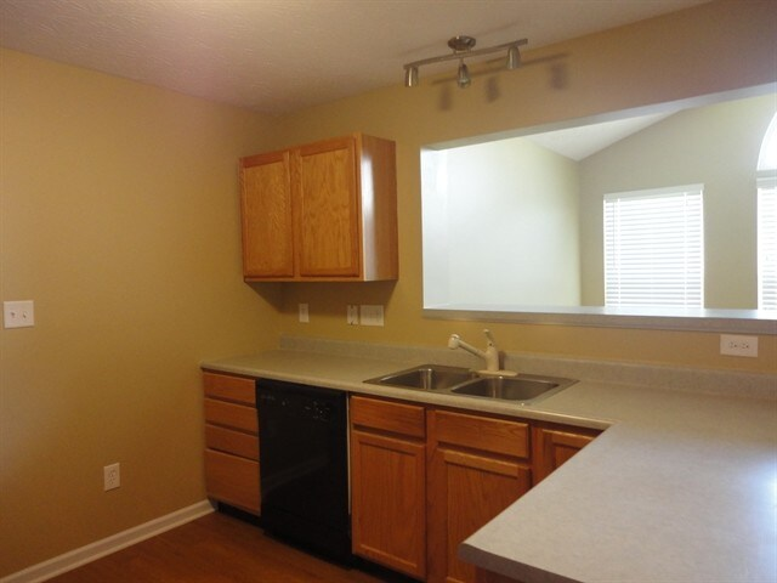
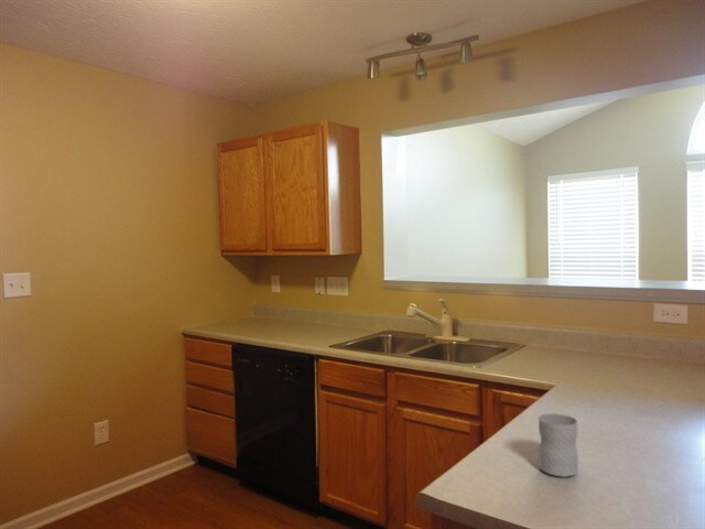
+ mug [538,412,579,478]
